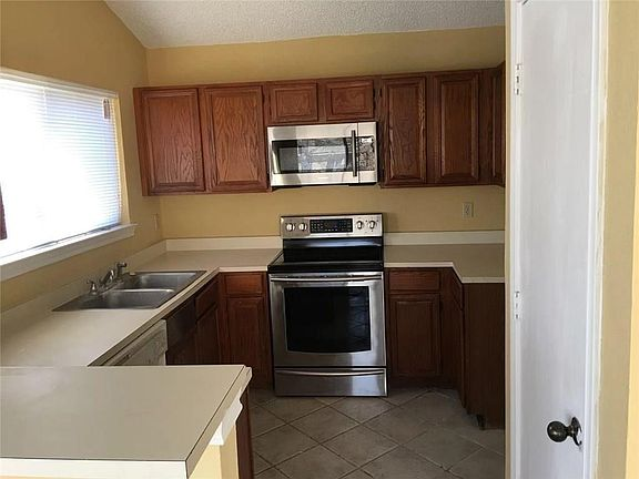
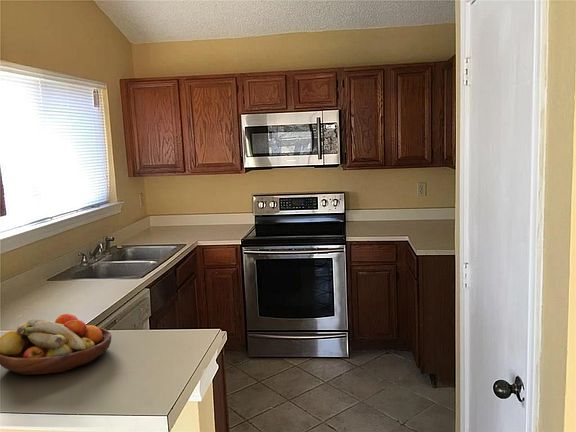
+ fruit bowl [0,313,112,376]
